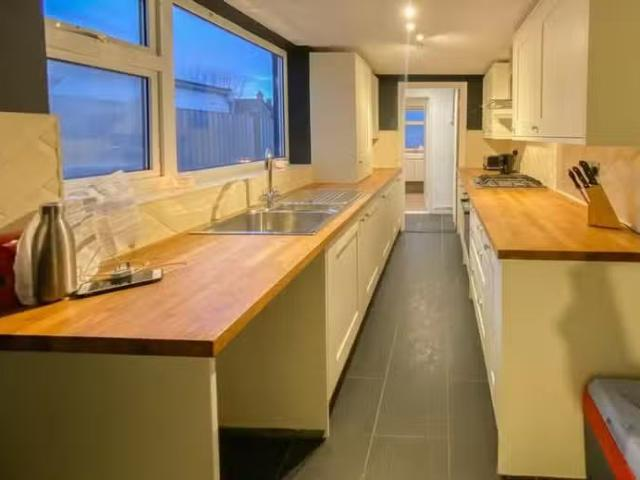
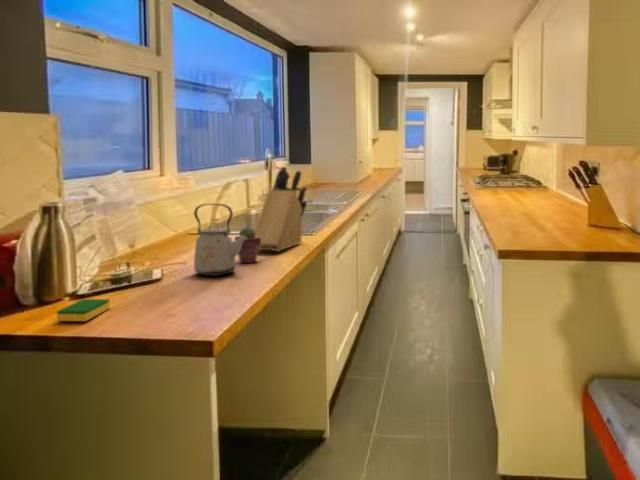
+ kettle [193,203,248,277]
+ potted succulent [234,226,261,264]
+ knife block [254,165,308,252]
+ dish sponge [55,298,111,322]
